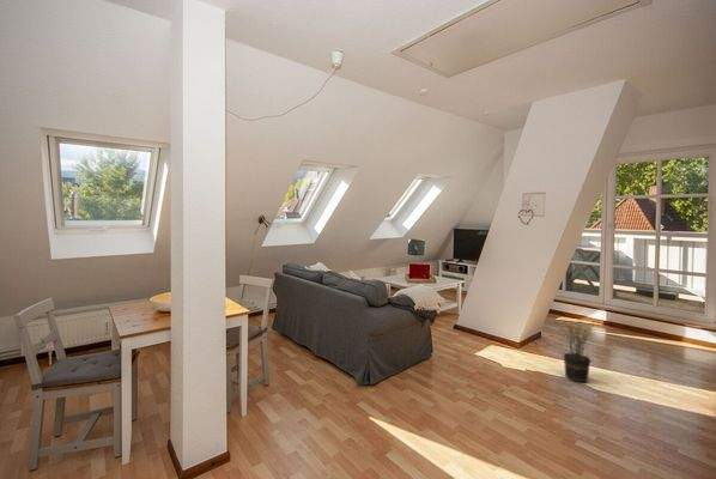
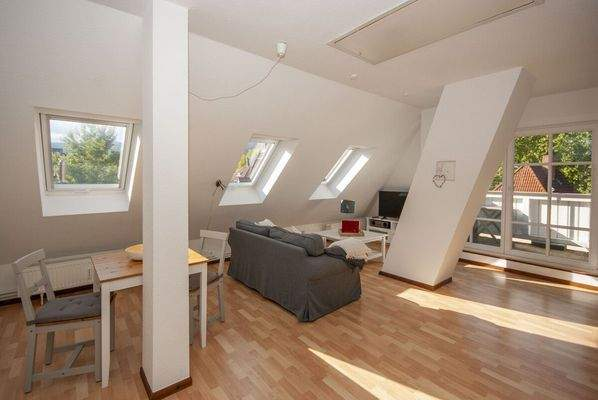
- potted plant [556,313,597,383]
